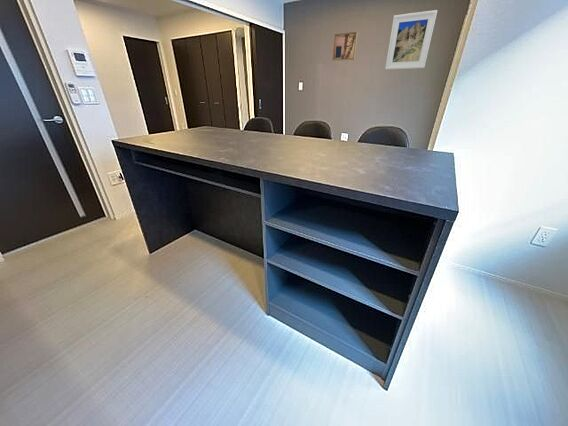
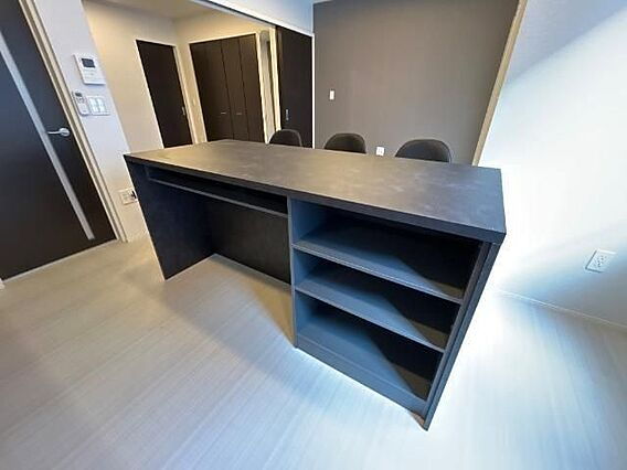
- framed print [384,9,438,70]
- wall art [332,31,359,62]
